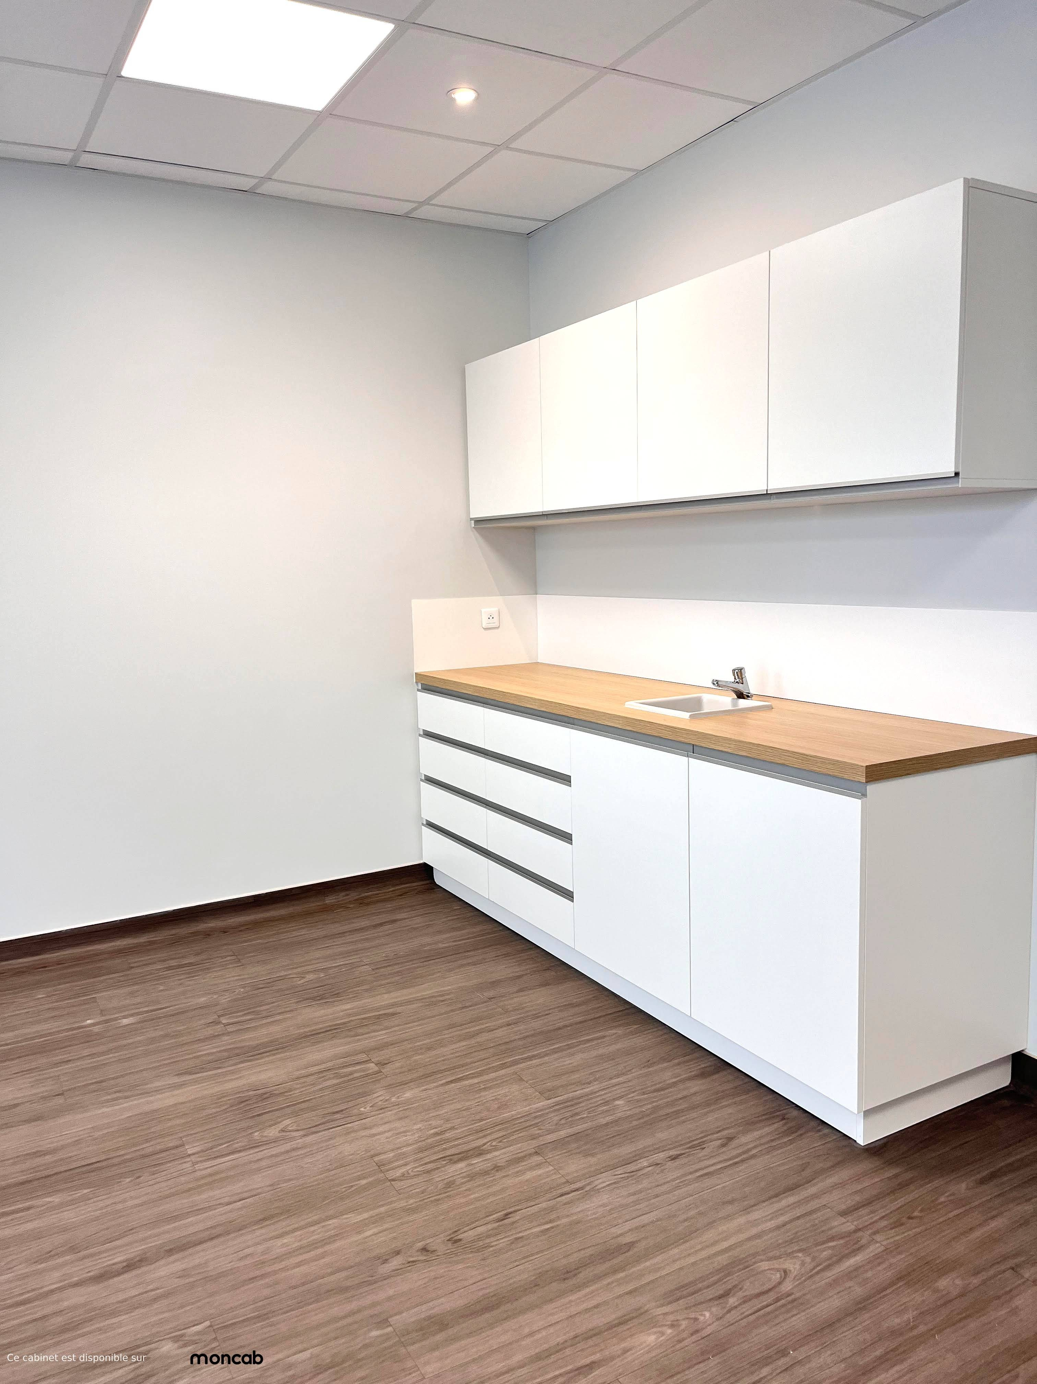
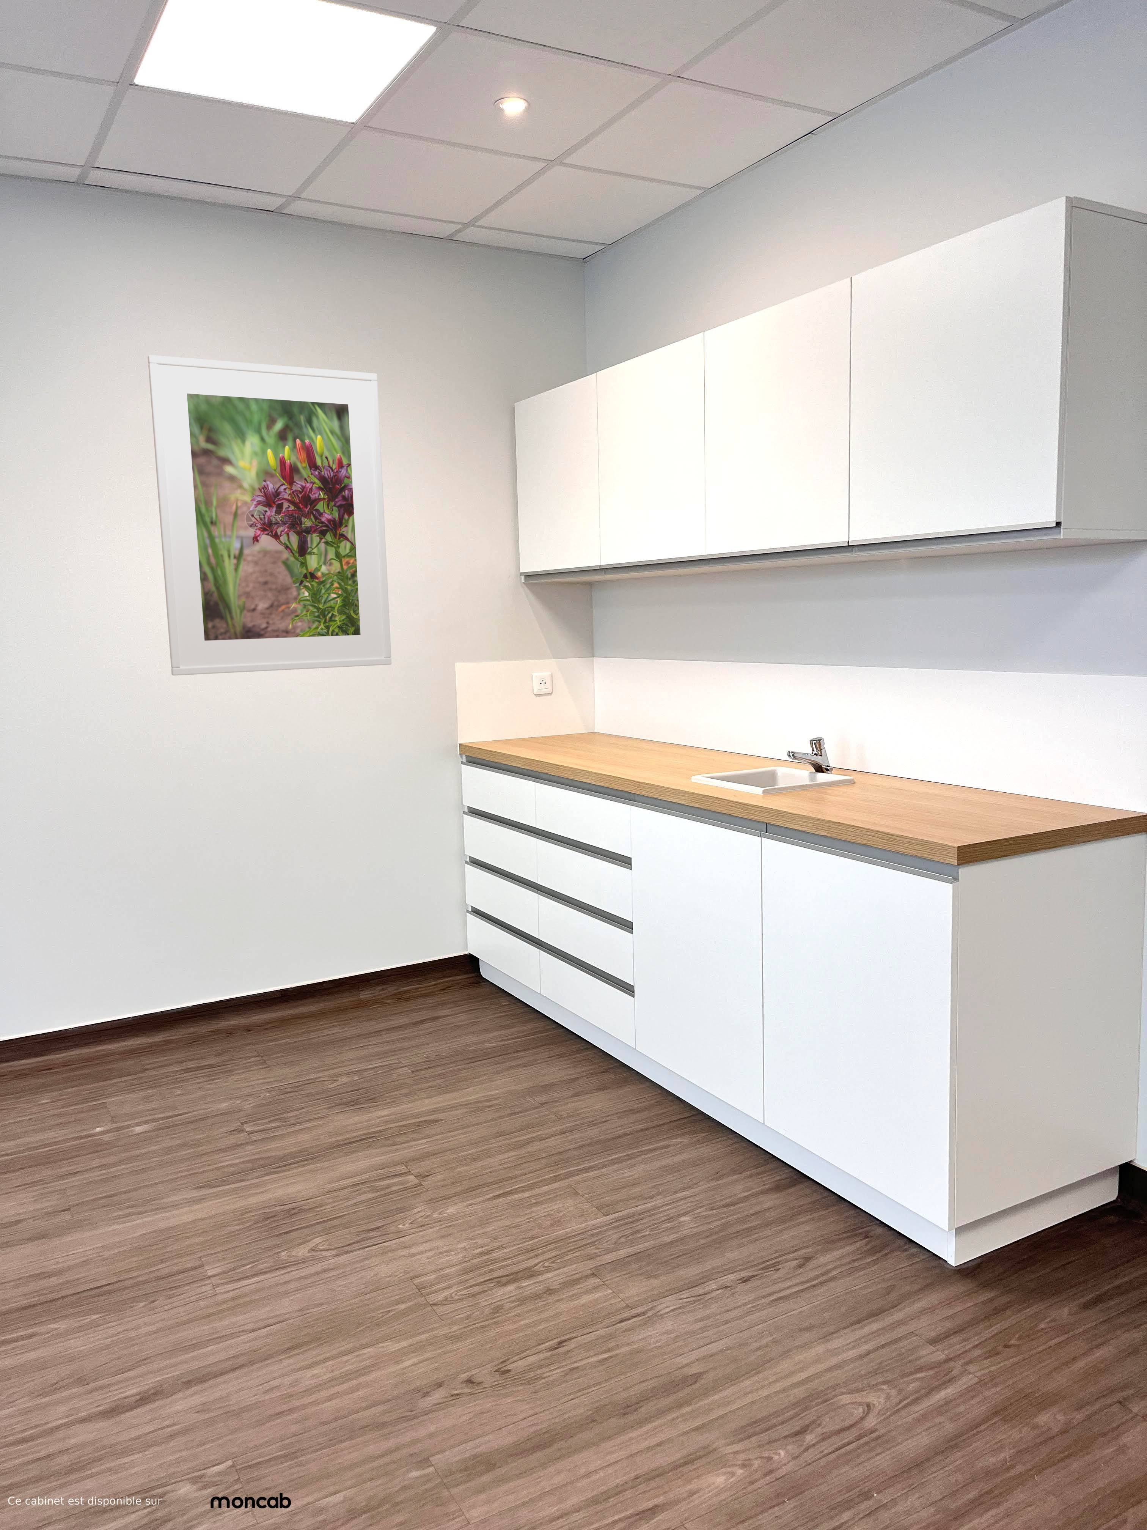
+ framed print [147,354,392,676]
